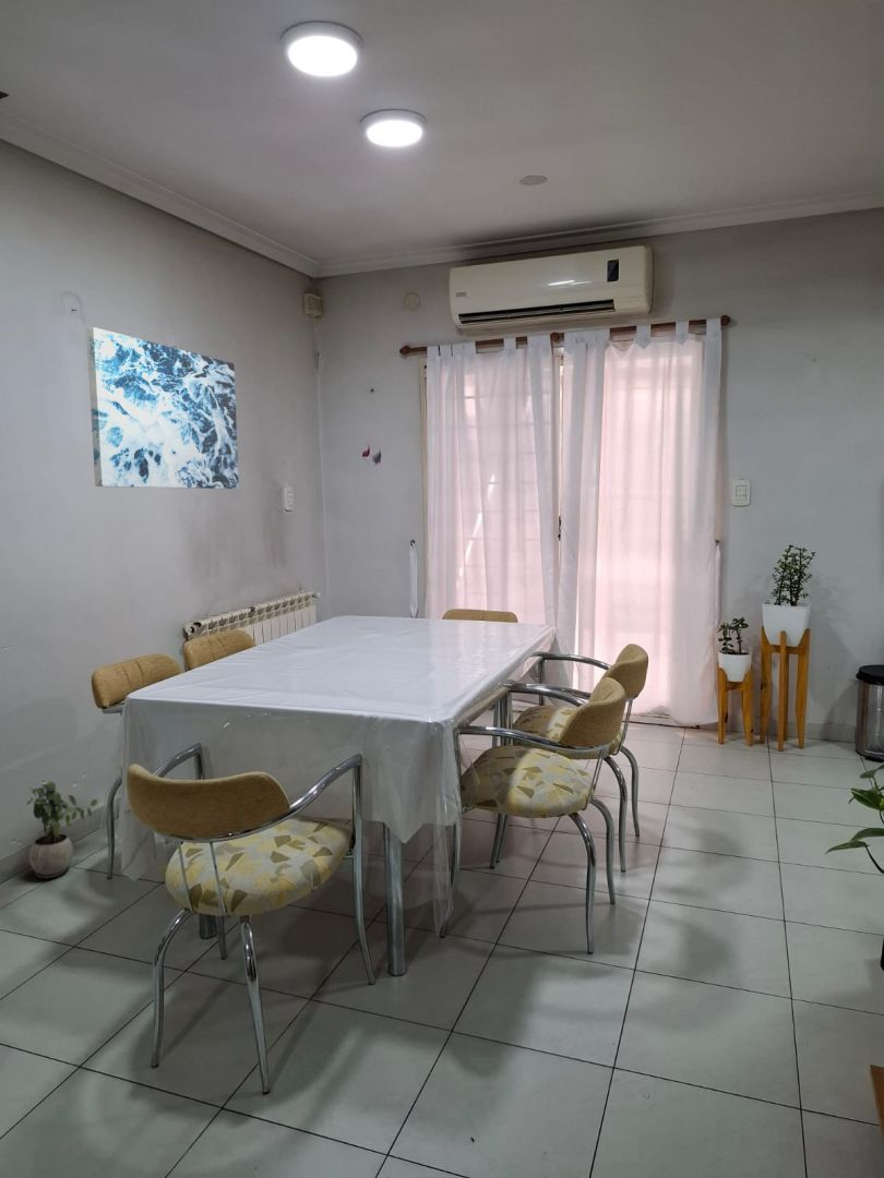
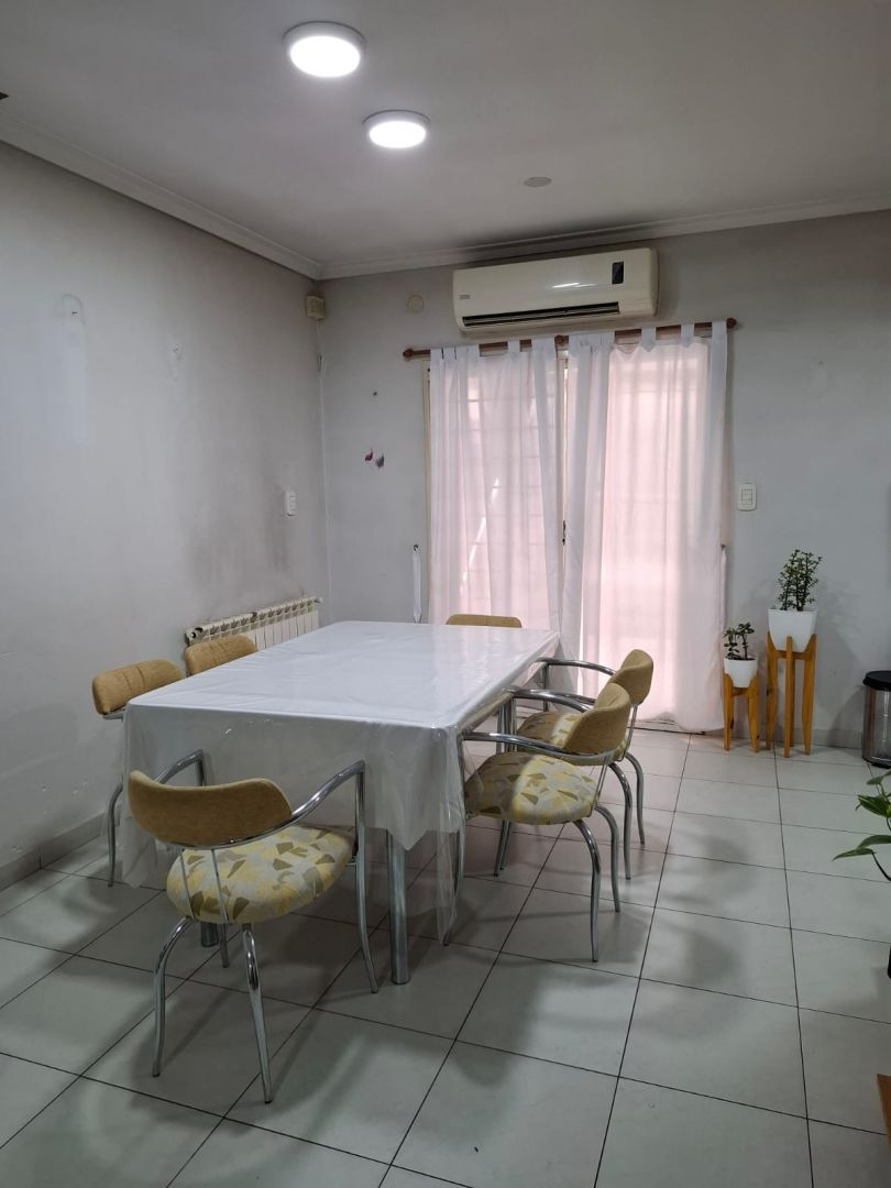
- wall art [85,326,240,490]
- potted plant [25,780,98,879]
